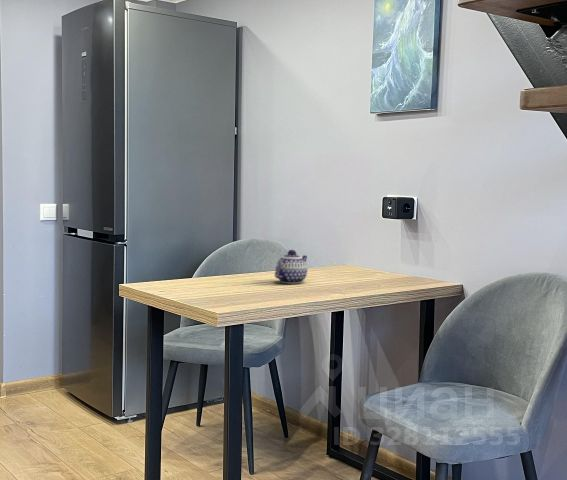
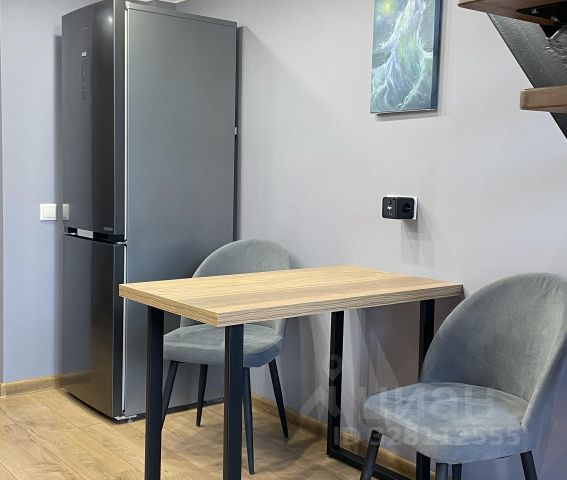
- teapot [274,249,308,285]
